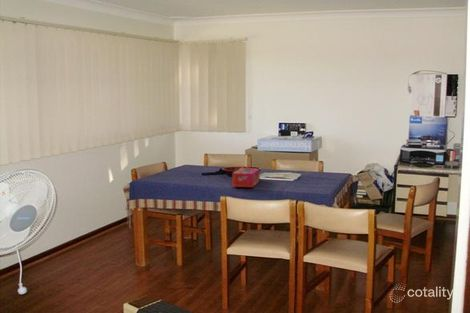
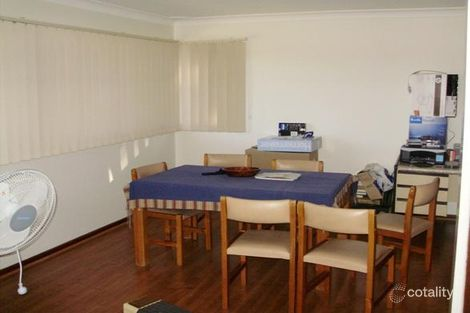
- tissue box [231,167,261,188]
